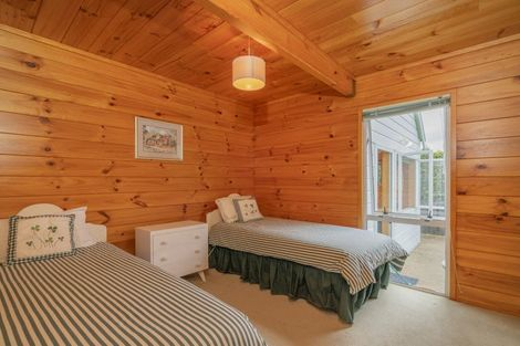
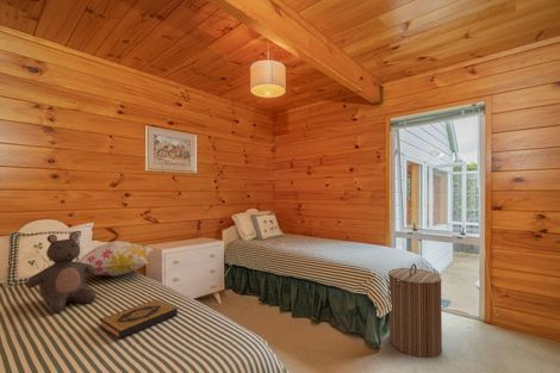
+ laundry hamper [387,262,443,359]
+ teddy bear [25,231,97,313]
+ hardback book [98,299,179,340]
+ decorative pillow [75,240,155,278]
